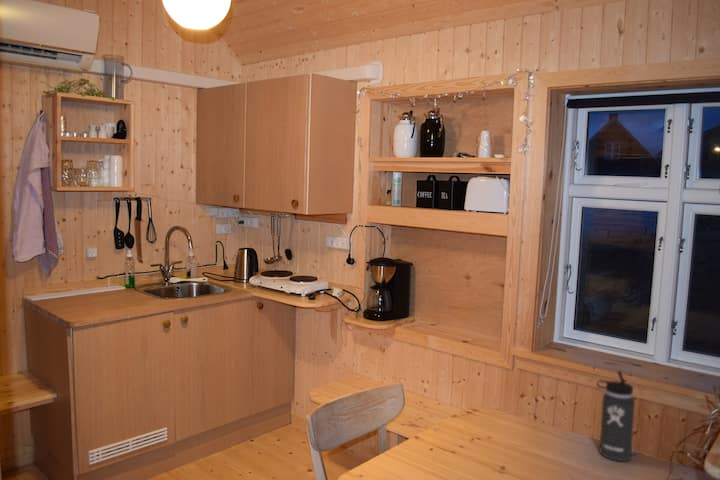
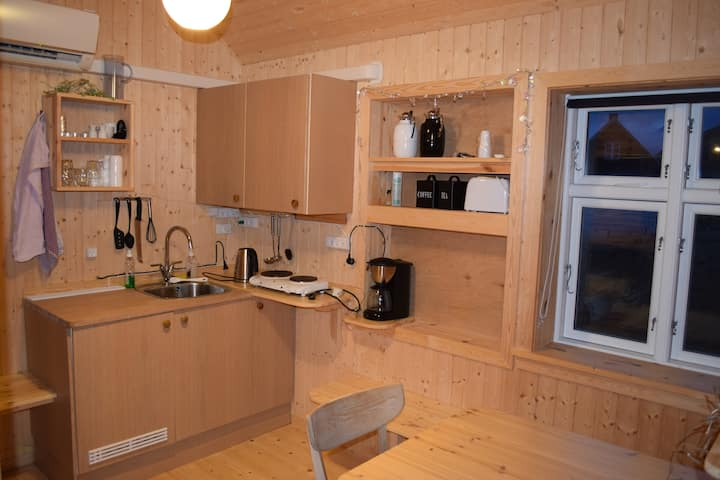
- thermos bottle [596,370,636,462]
